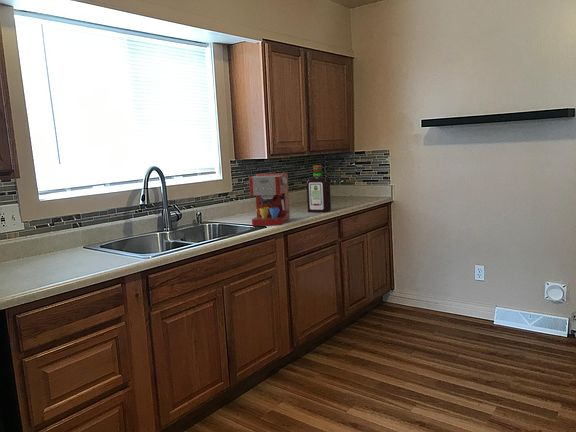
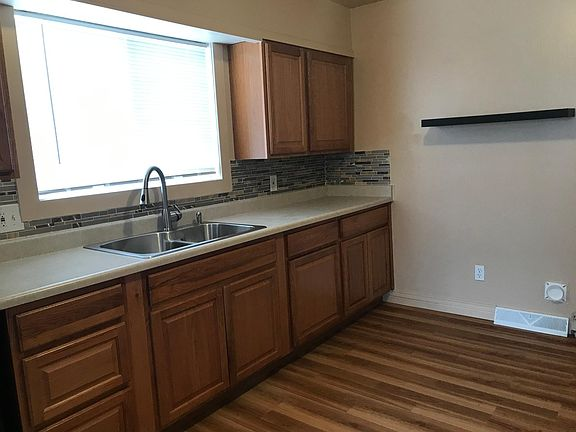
- coffee maker [248,172,291,227]
- bottle [305,164,332,213]
